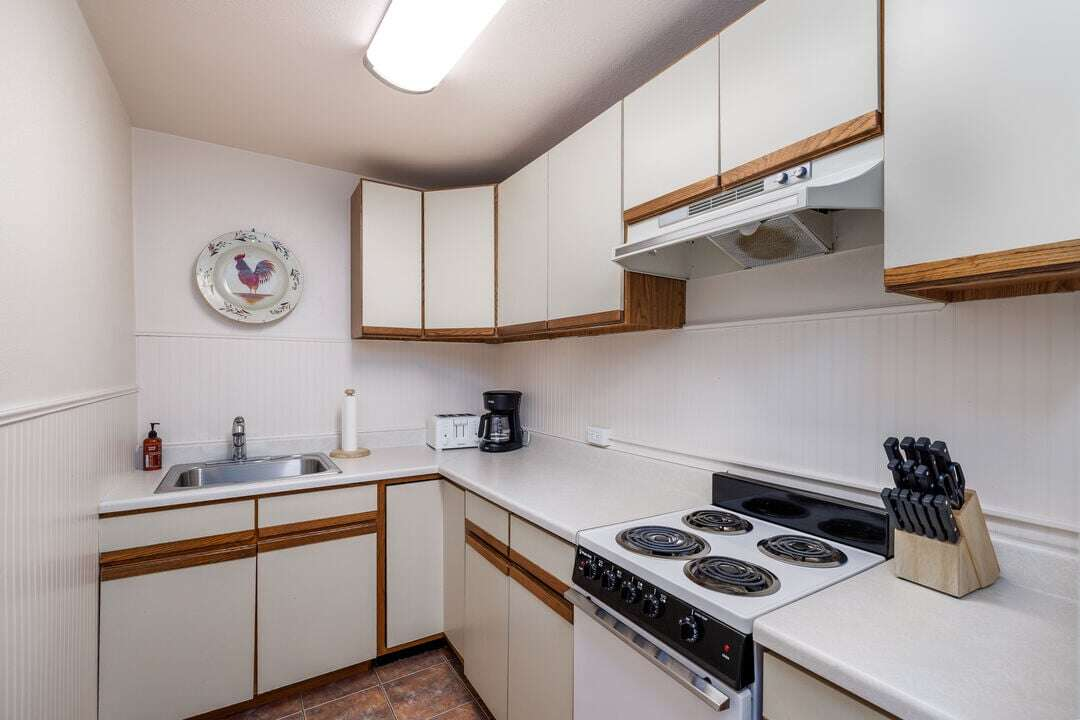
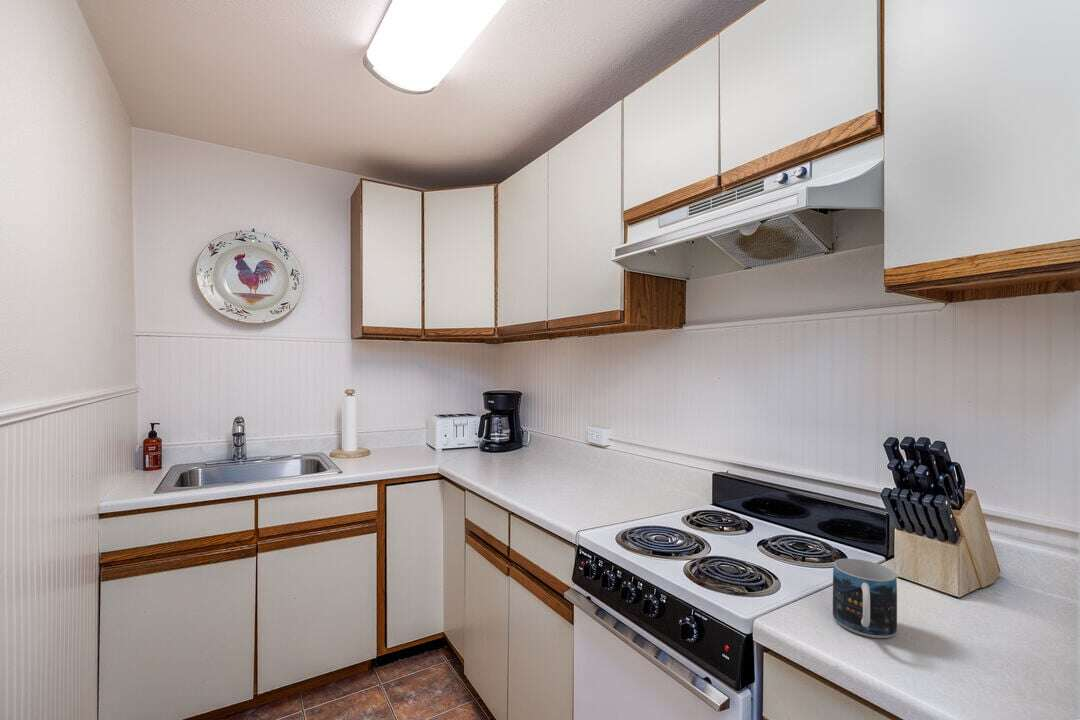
+ mug [832,558,898,639]
